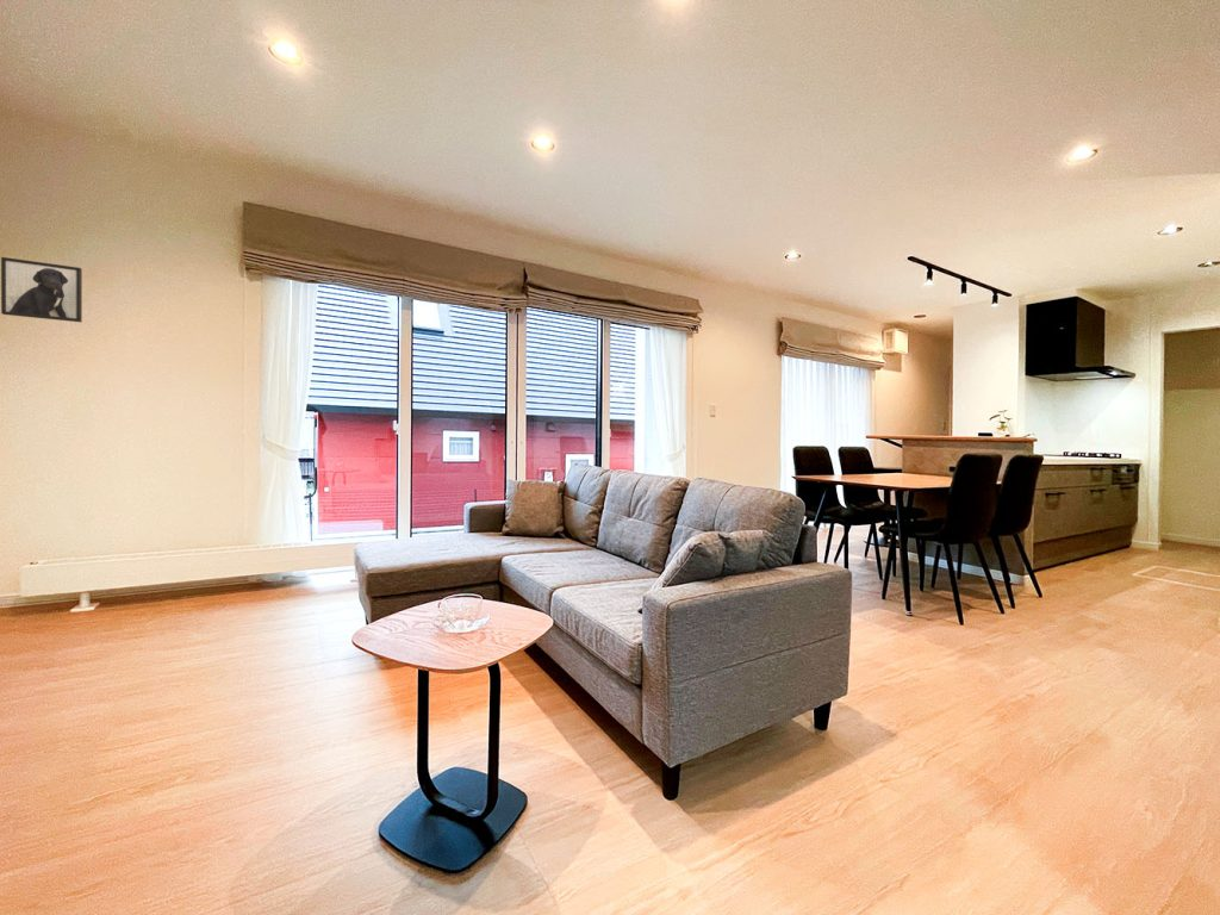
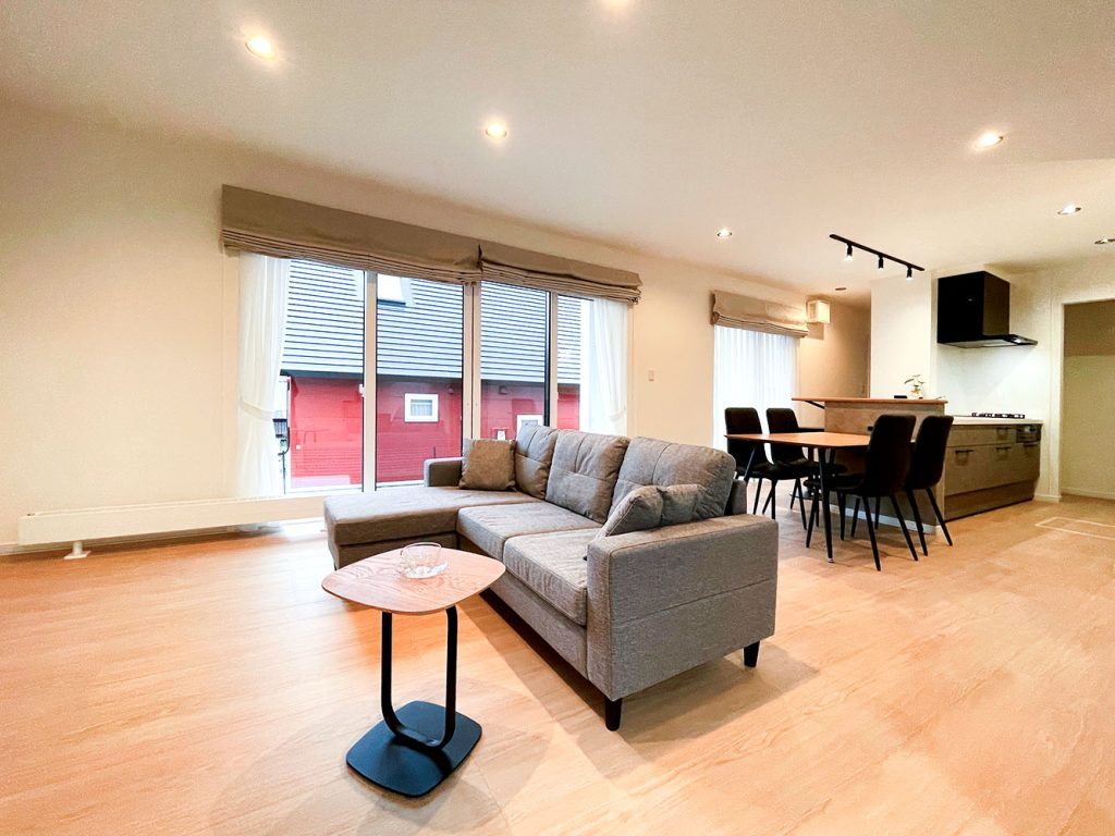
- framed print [0,256,83,323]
